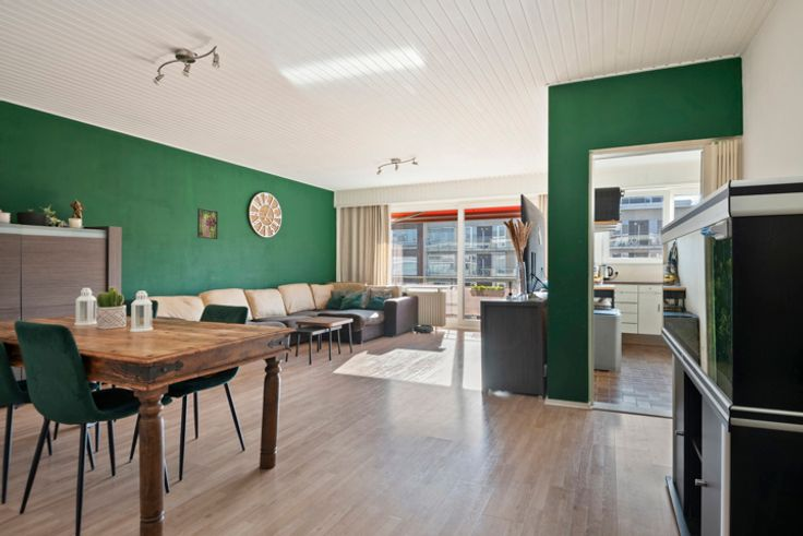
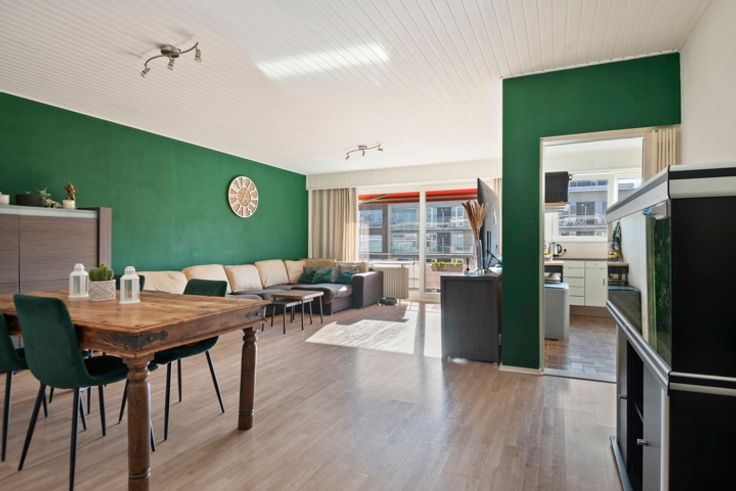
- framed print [196,207,219,240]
